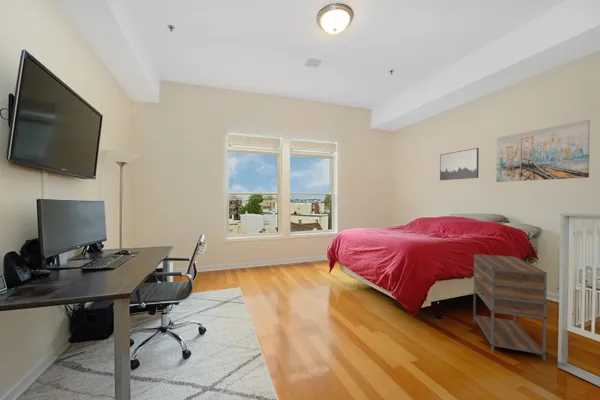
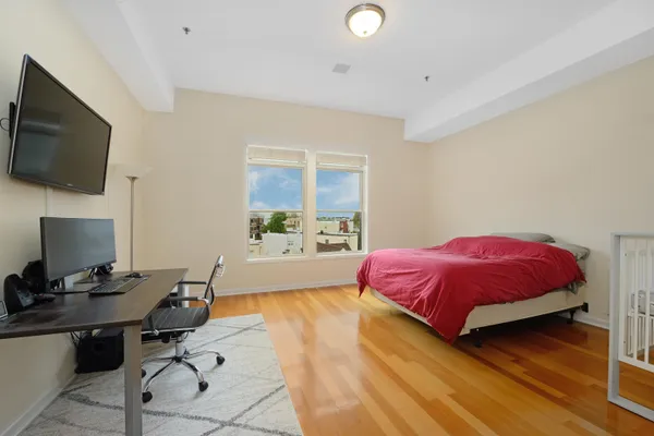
- nightstand [473,253,548,362]
- wall art [439,147,480,181]
- wall art [495,119,591,183]
